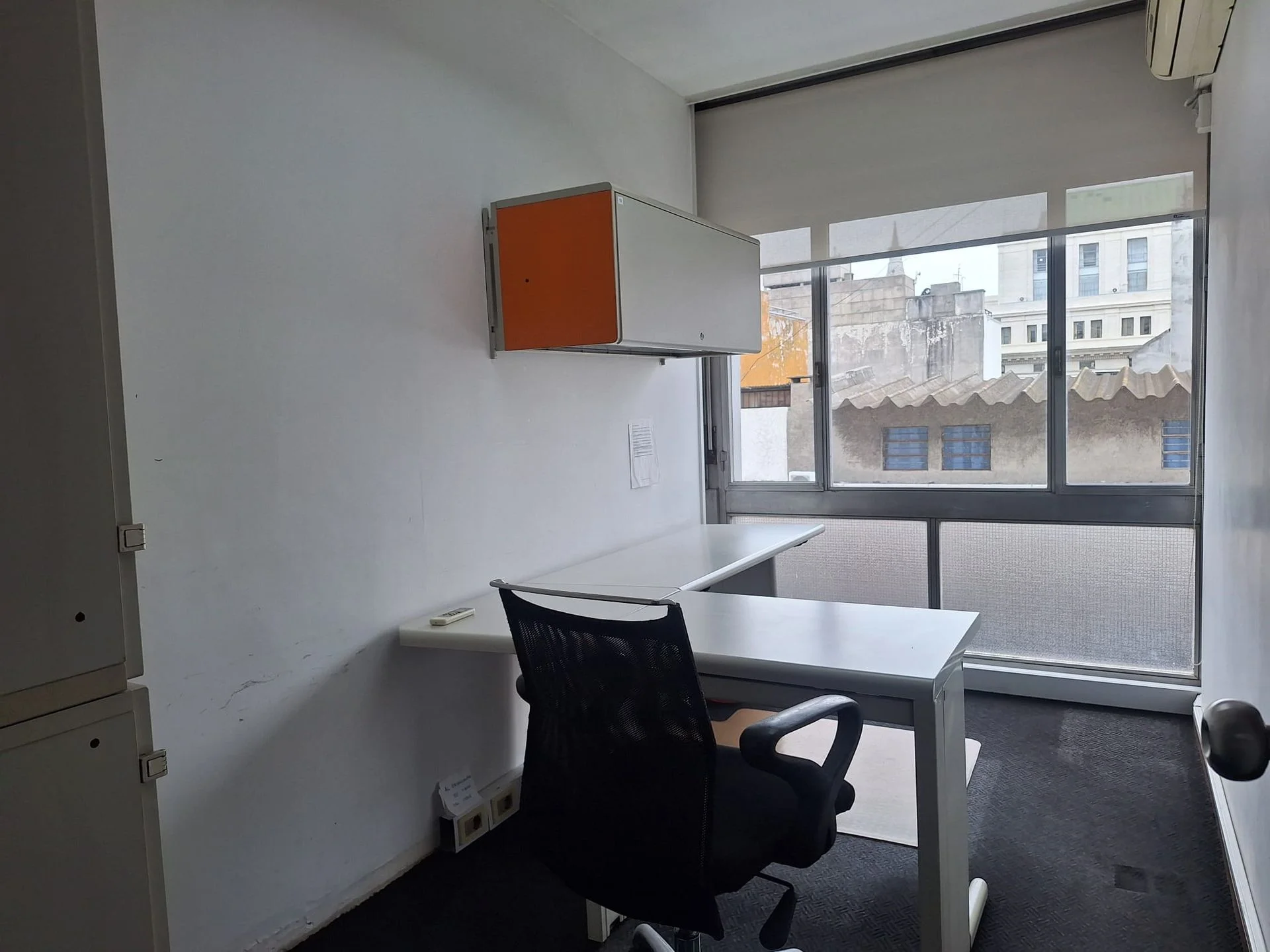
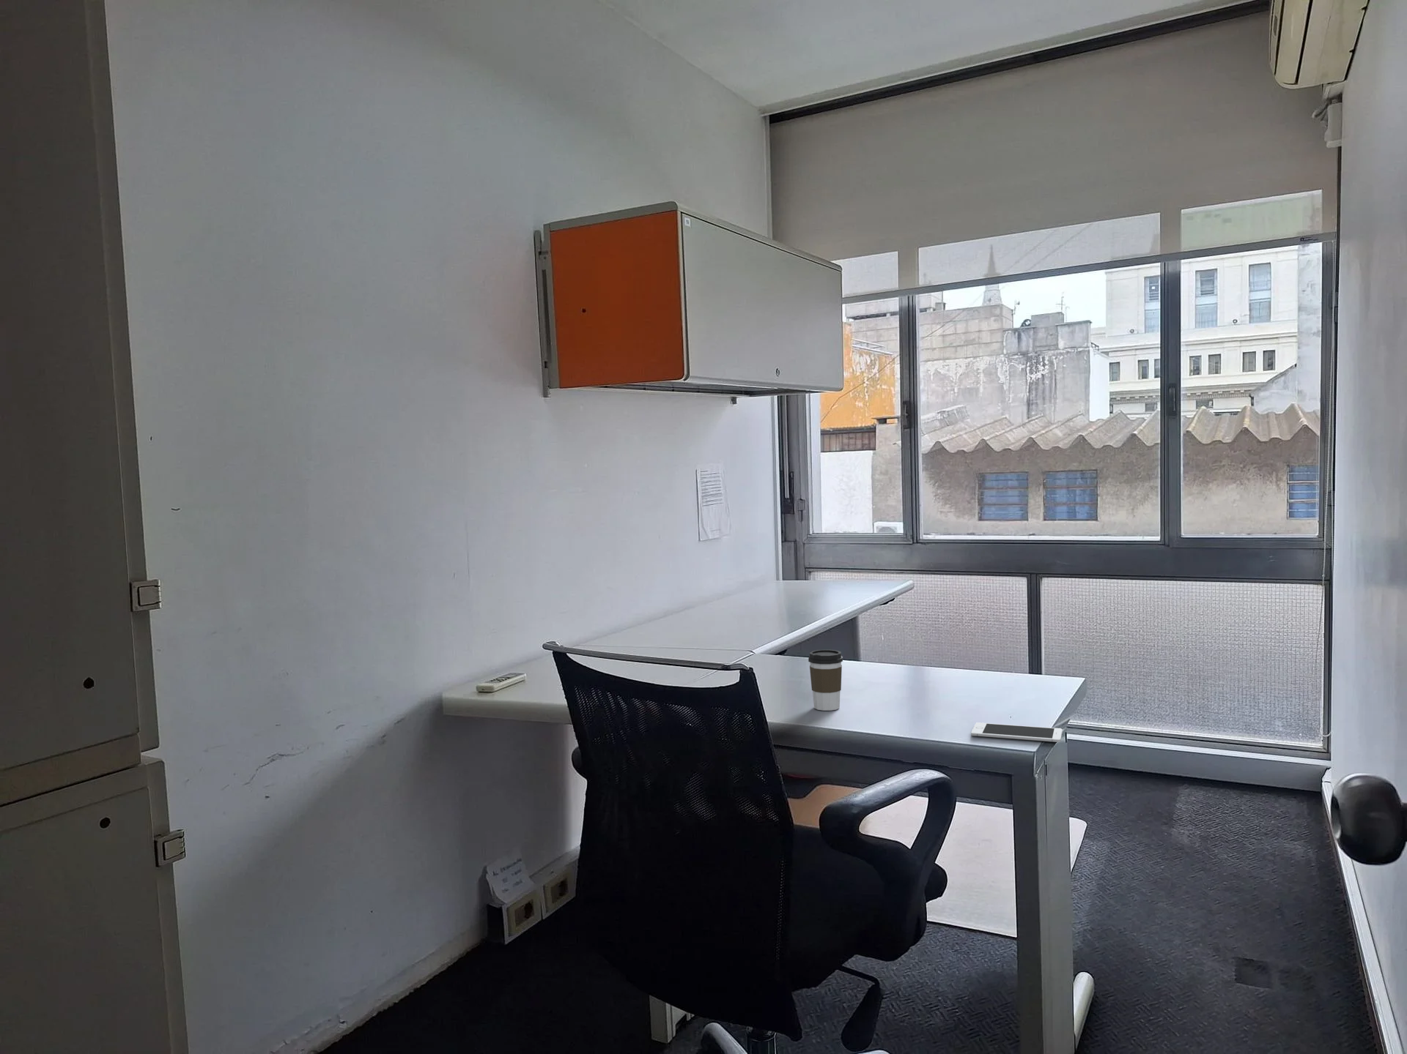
+ coffee cup [808,649,843,712]
+ cell phone [970,722,1064,743]
